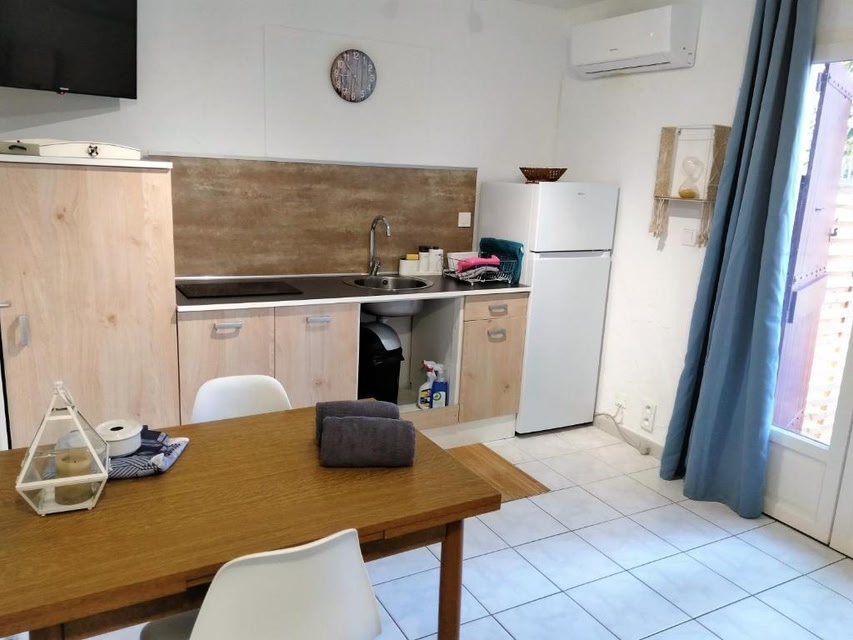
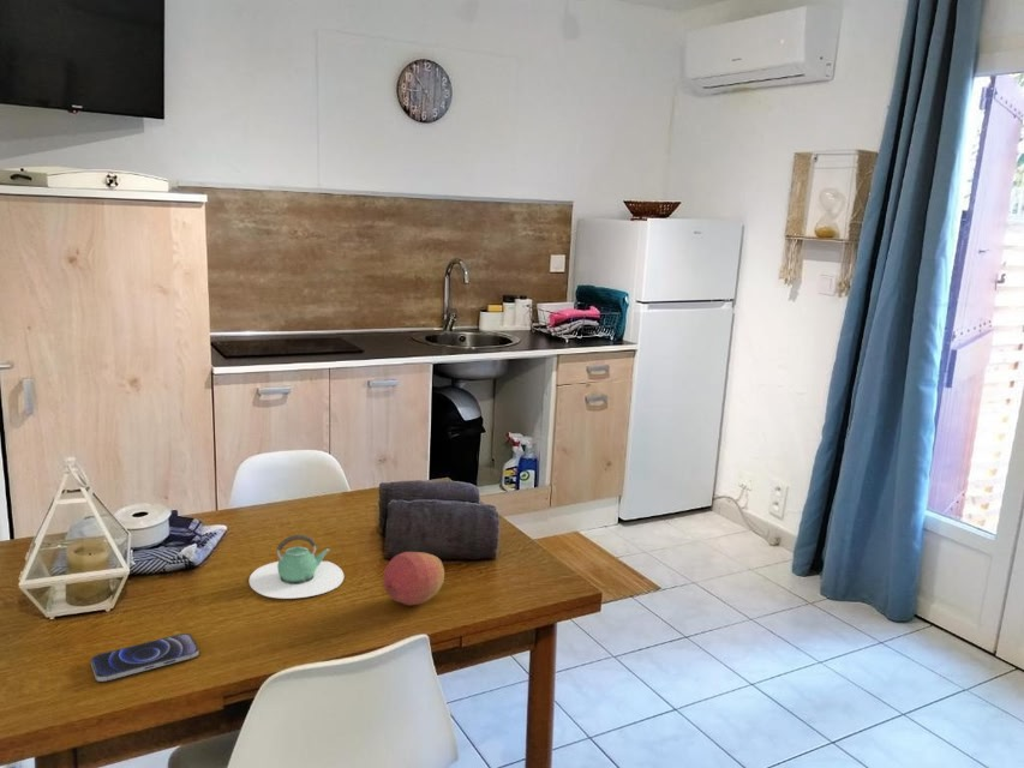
+ teapot [248,534,345,600]
+ smartphone [90,632,200,683]
+ fruit [382,551,445,606]
